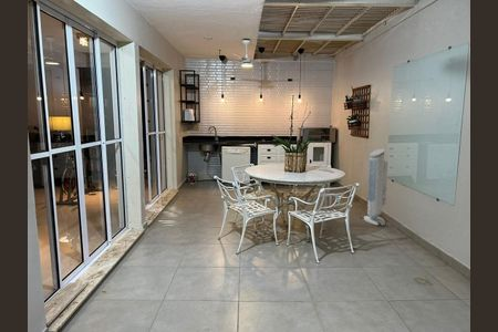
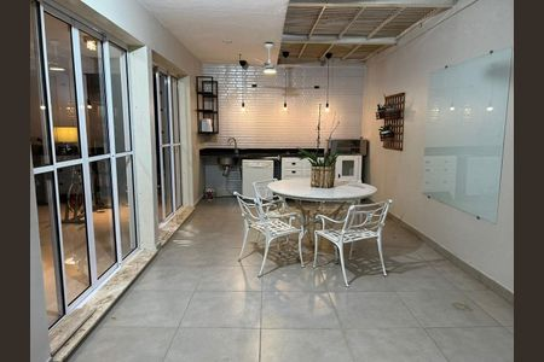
- air purifier [363,148,388,227]
